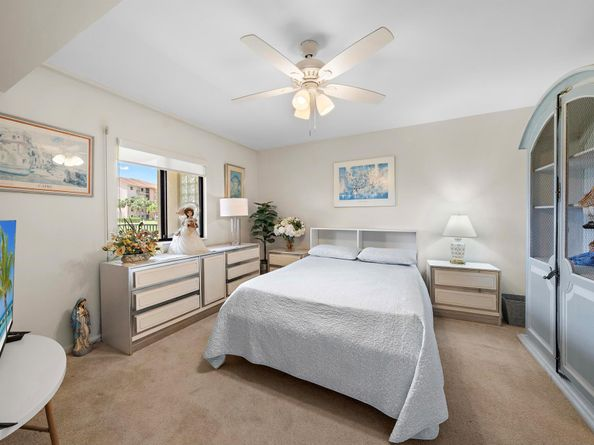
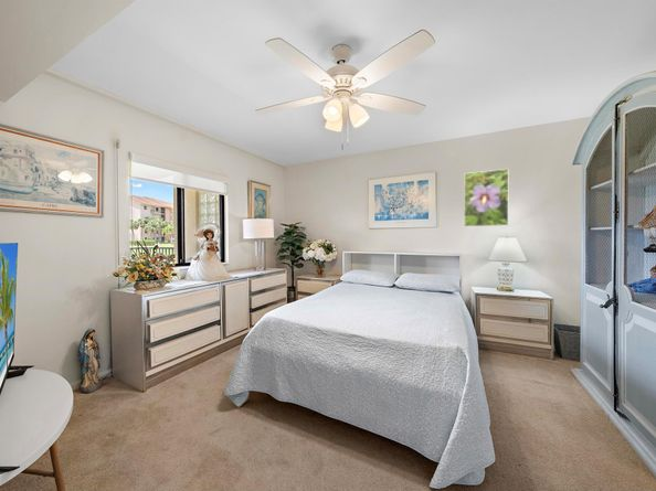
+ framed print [463,168,509,227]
